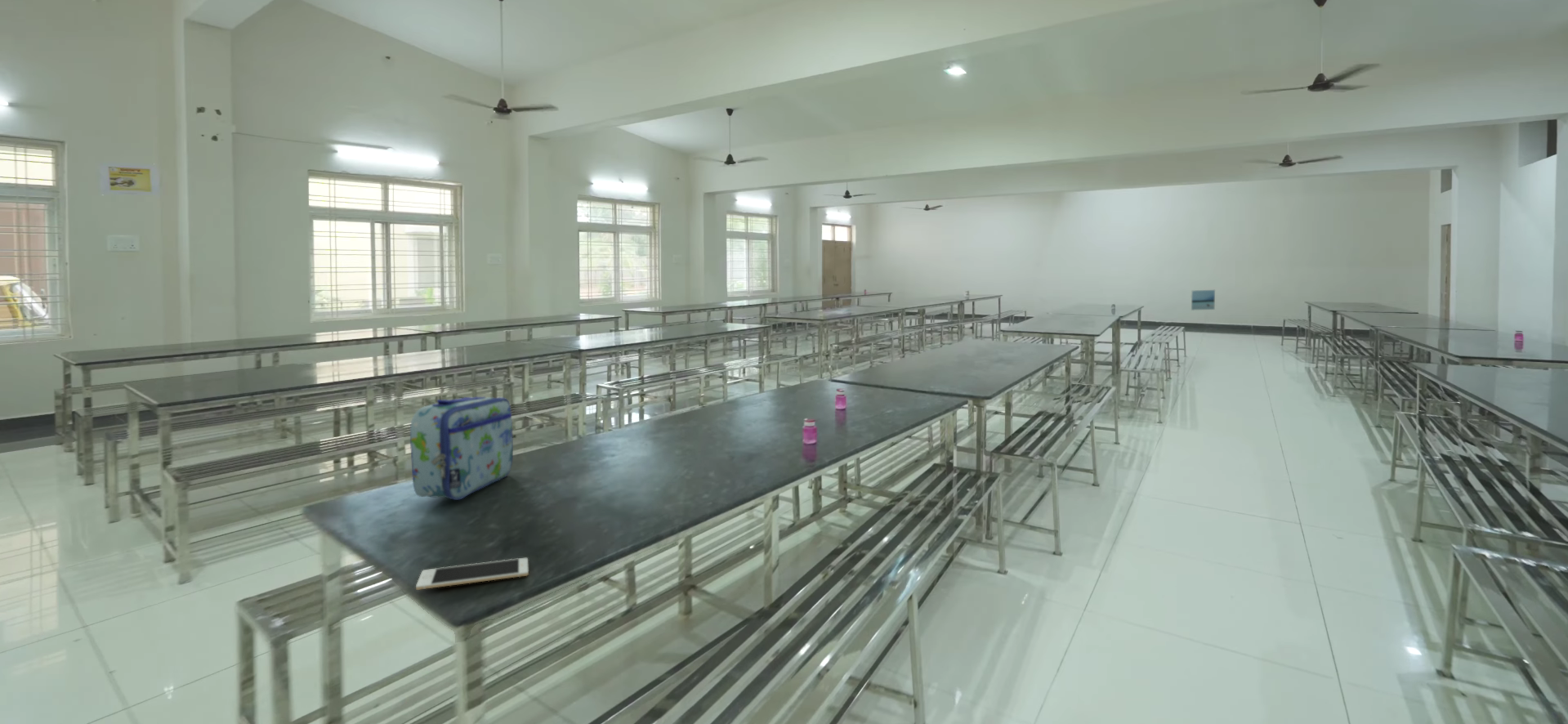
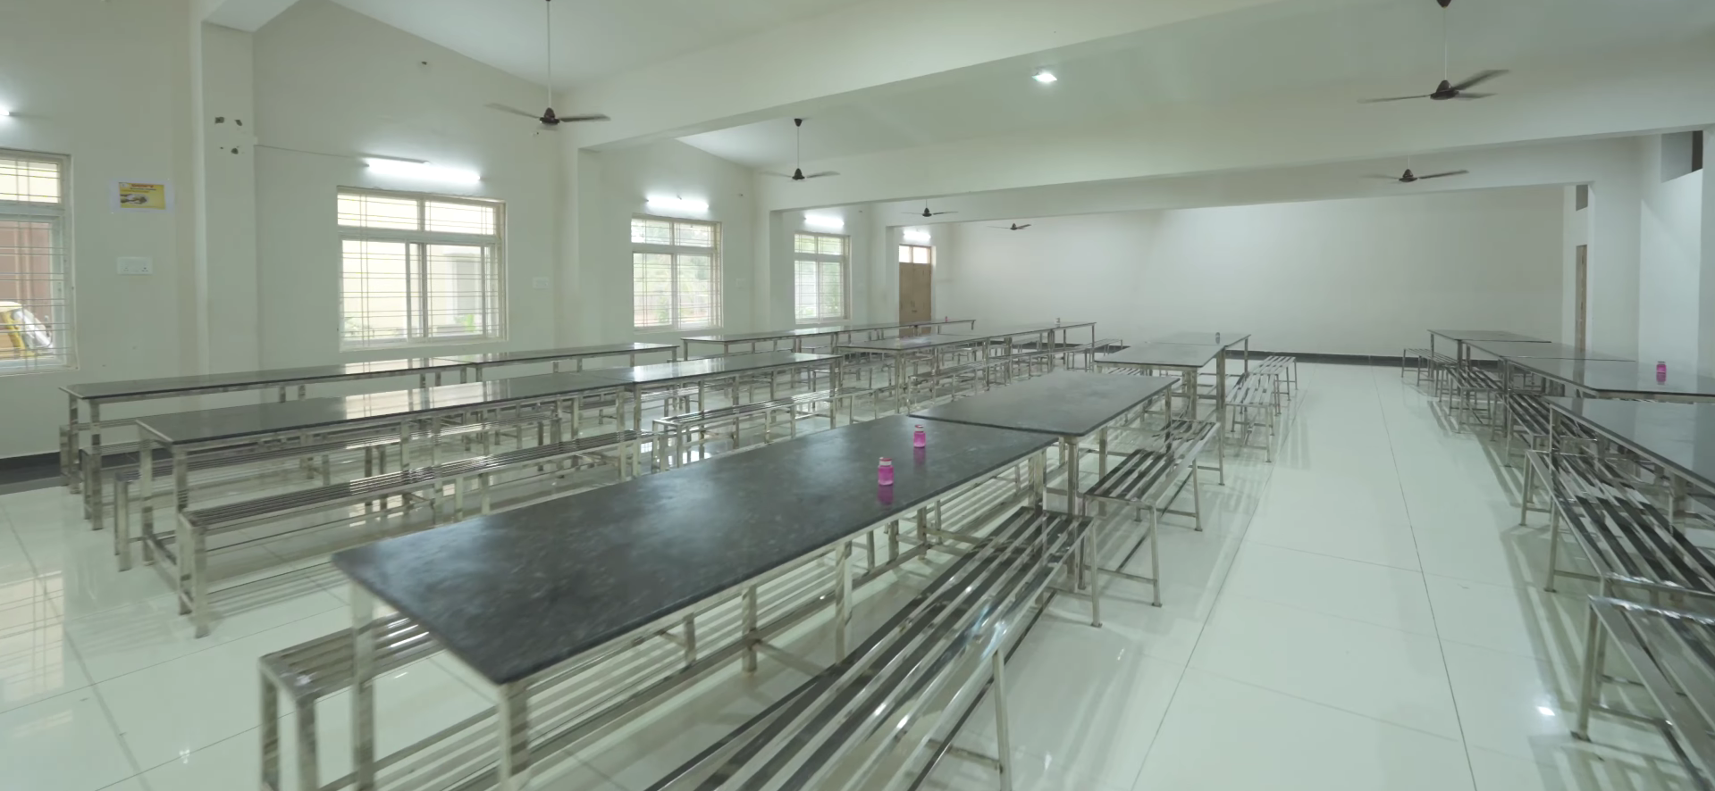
- lunch box [409,396,514,501]
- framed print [1191,289,1216,311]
- cell phone [415,557,529,591]
